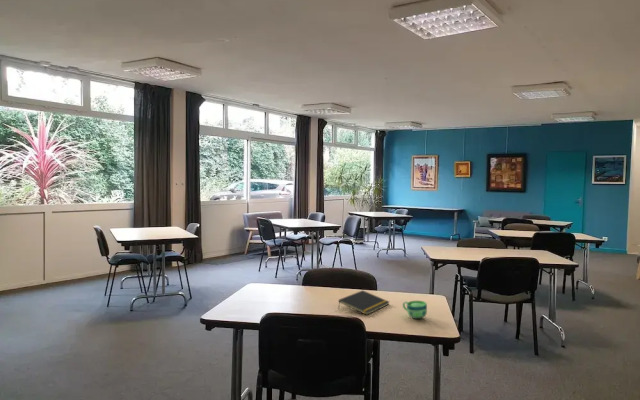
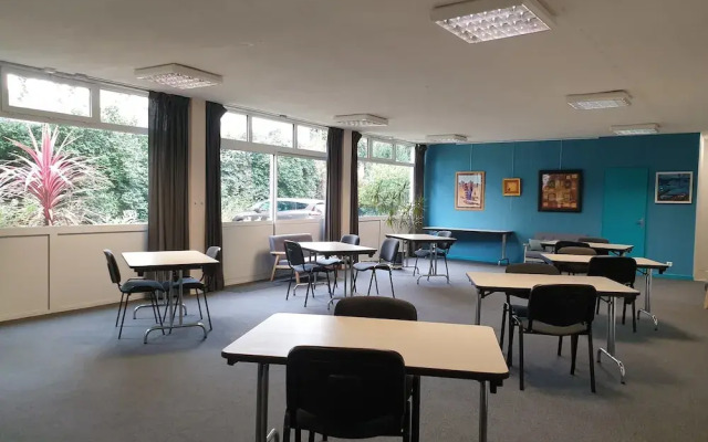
- cup [402,300,428,320]
- notepad [337,289,390,316]
